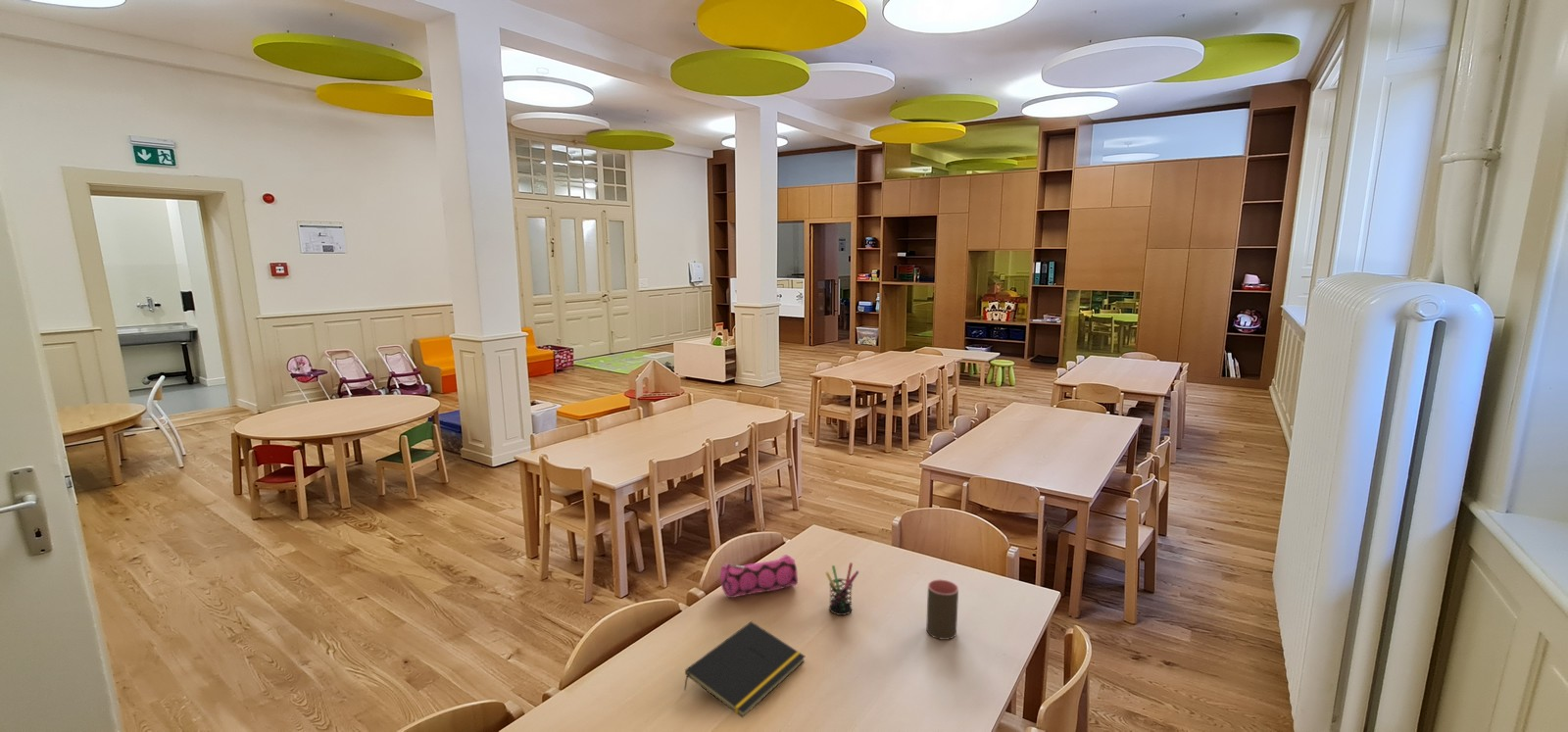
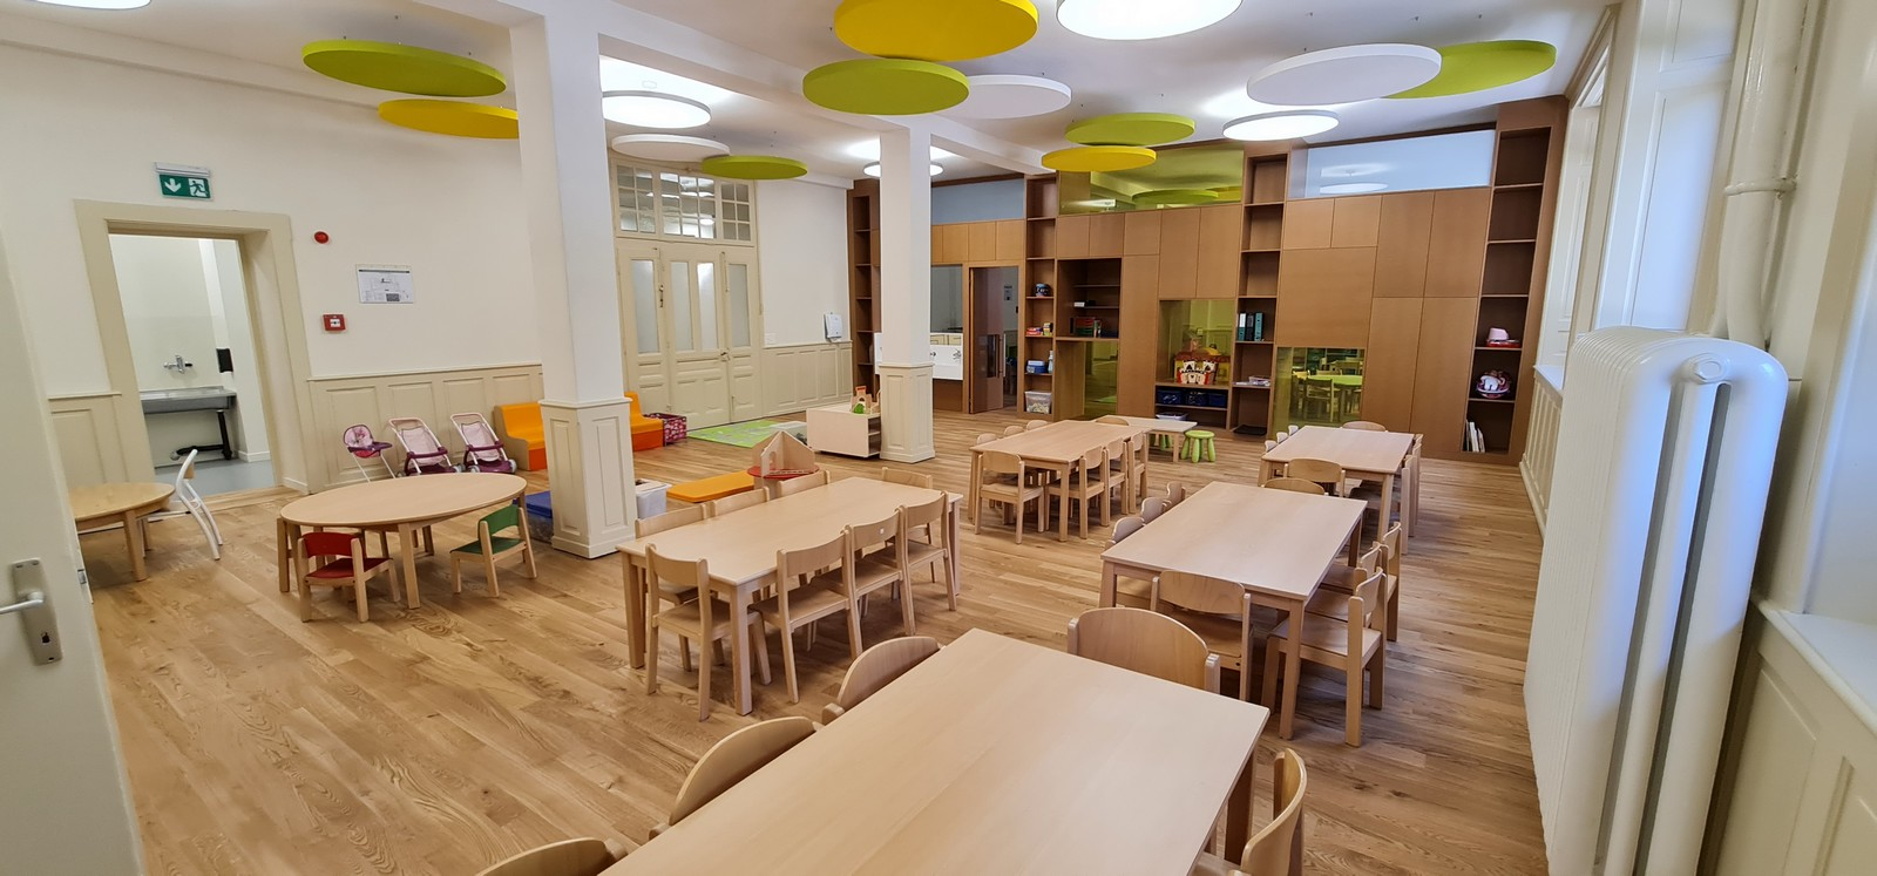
- notepad [683,620,806,718]
- pencil case [719,554,799,599]
- pen holder [825,561,859,616]
- cup [925,578,959,641]
